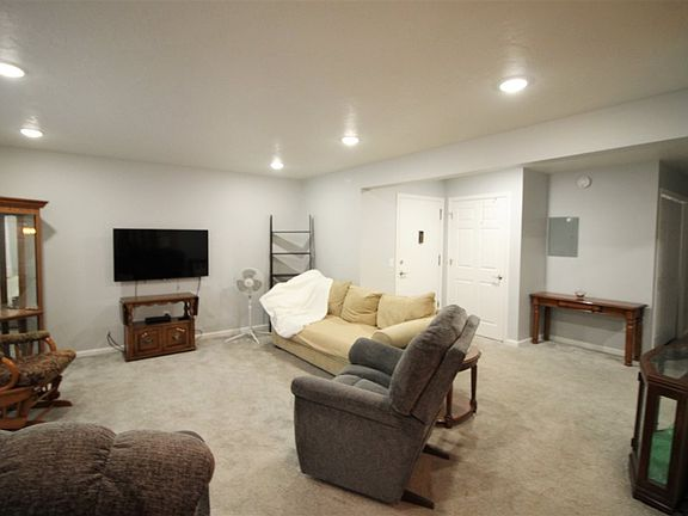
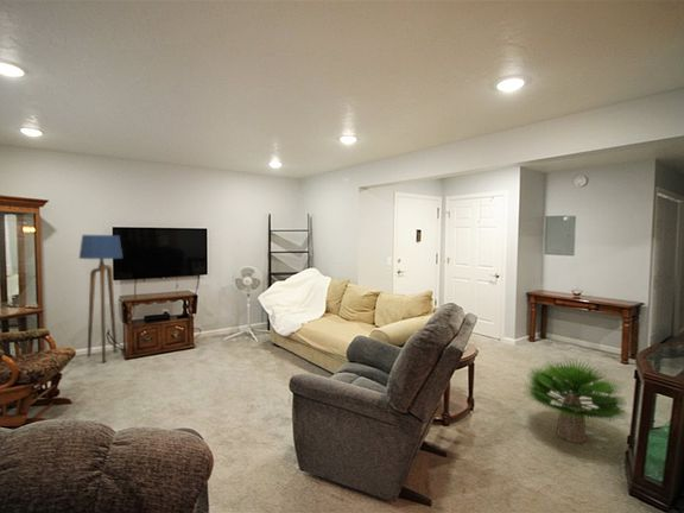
+ floor lamp [78,234,124,363]
+ potted plant [524,357,632,444]
